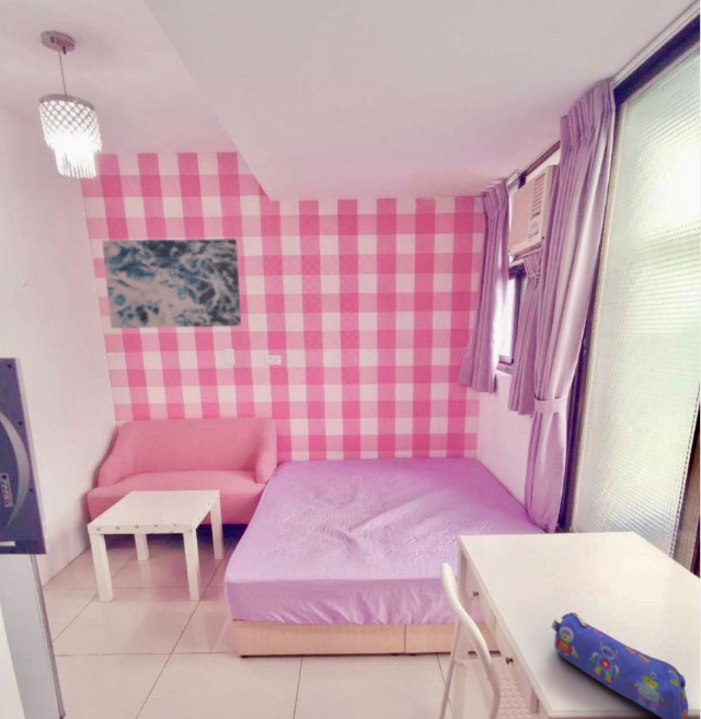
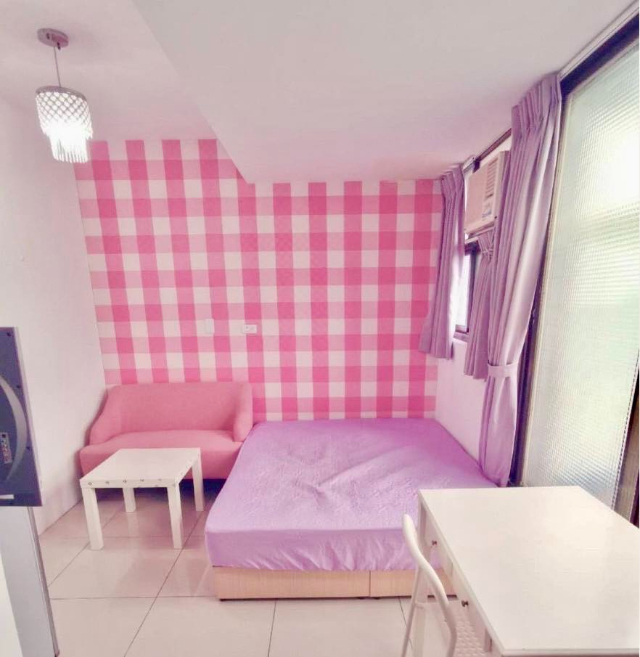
- wall art [101,237,242,329]
- pencil case [550,612,689,719]
